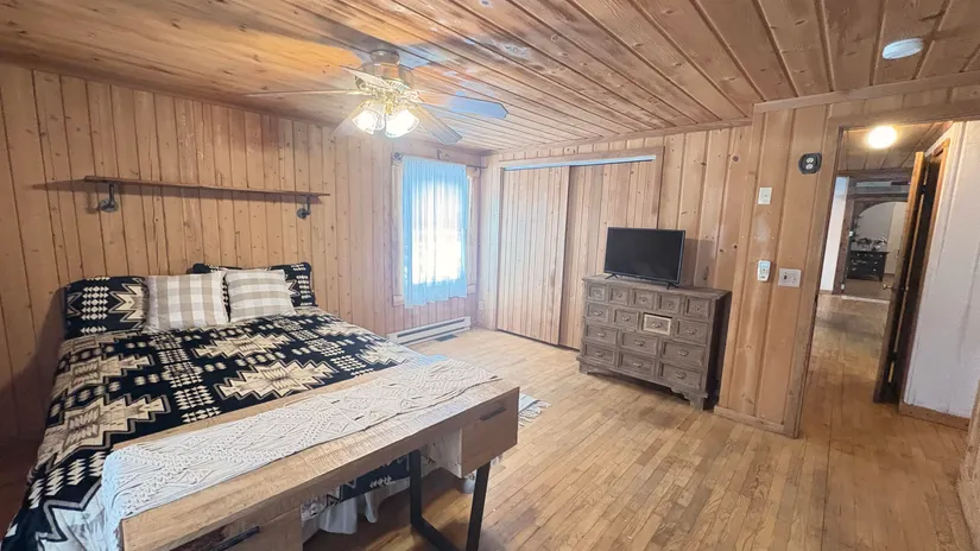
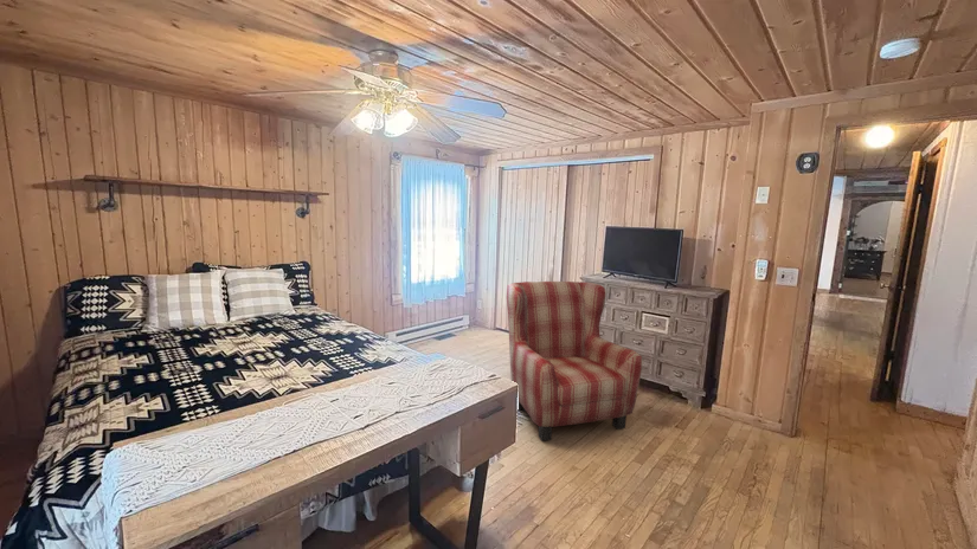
+ armchair [506,280,643,441]
